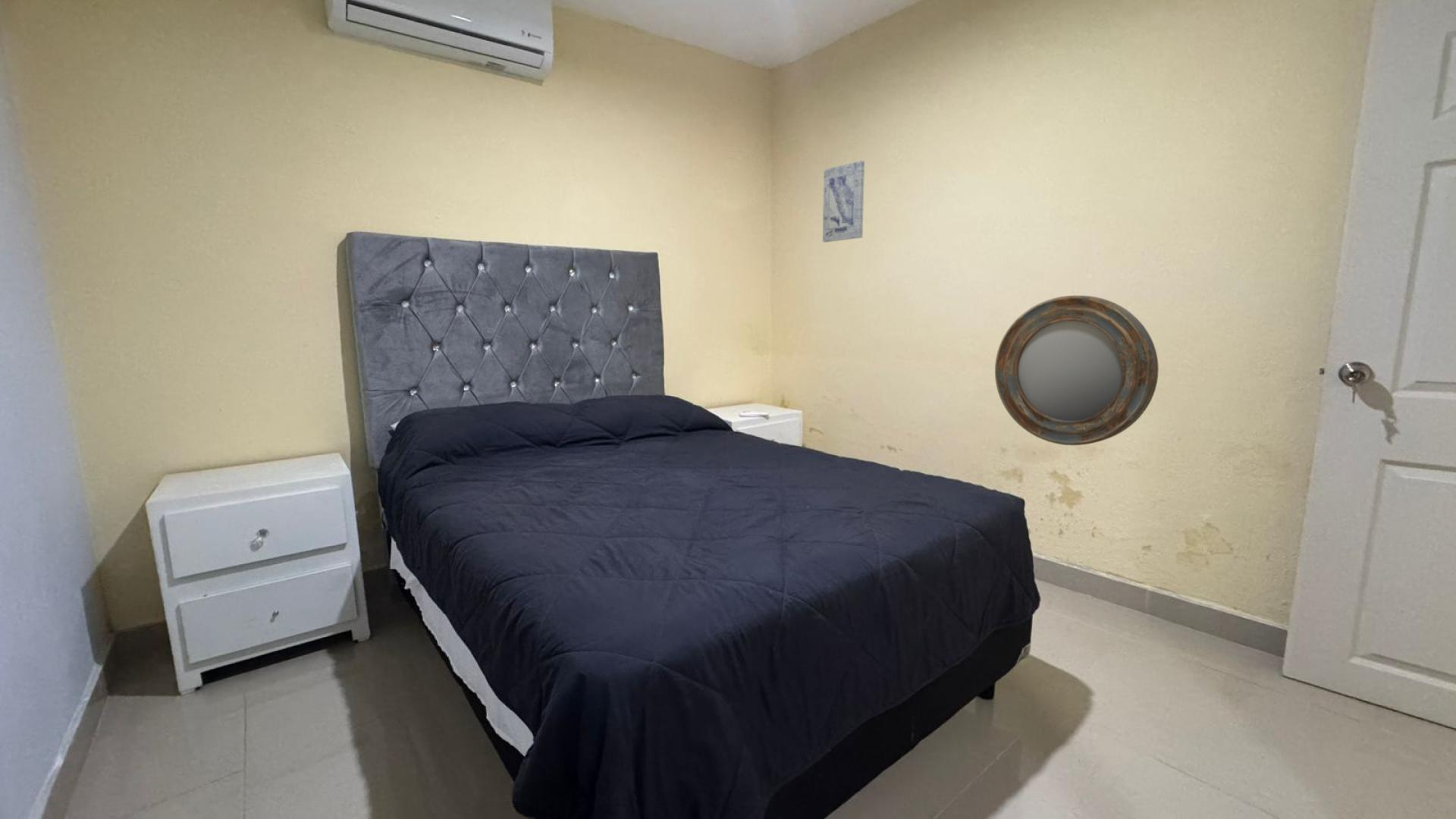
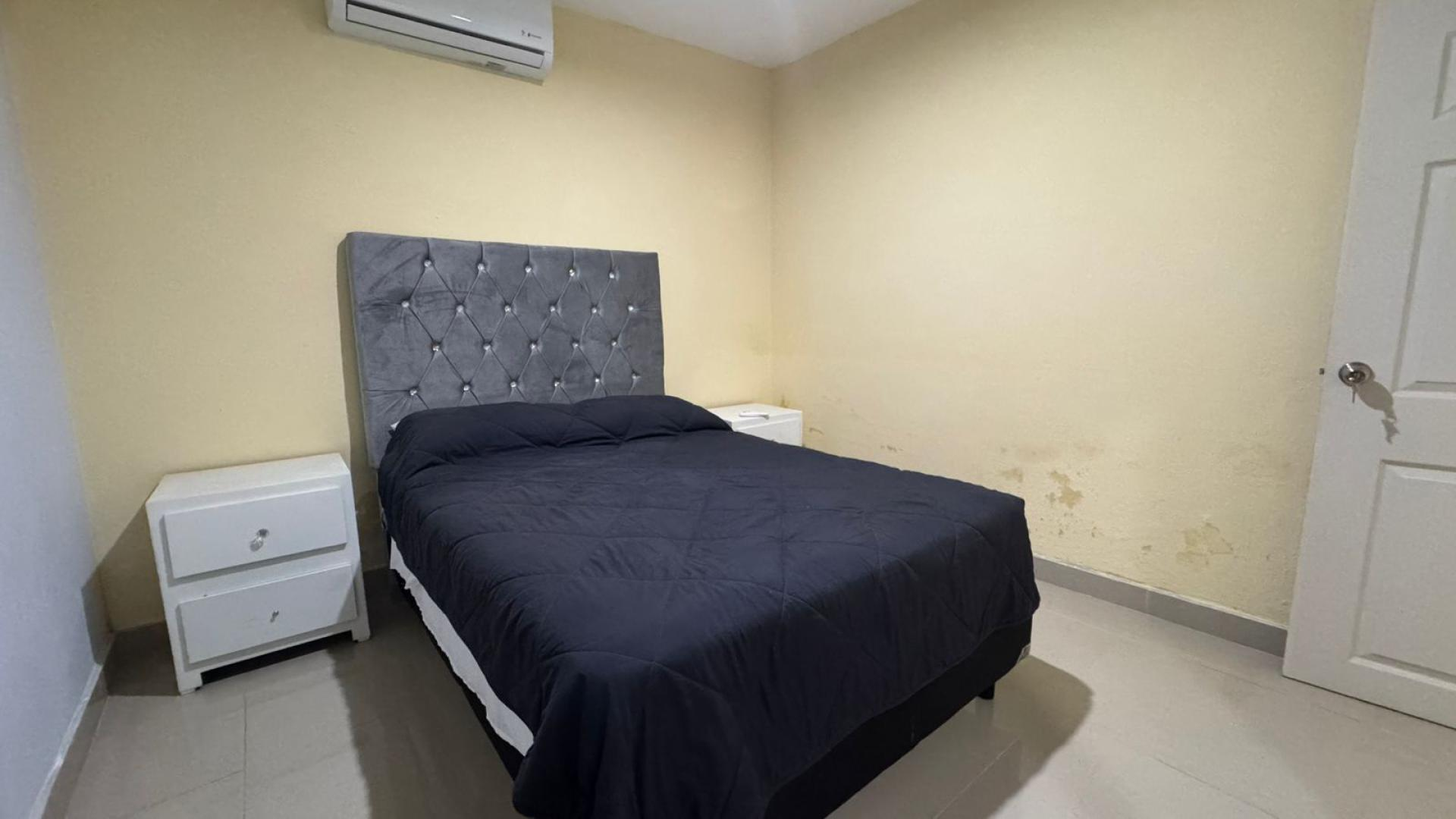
- wall art [822,159,865,243]
- home mirror [994,295,1159,446]
